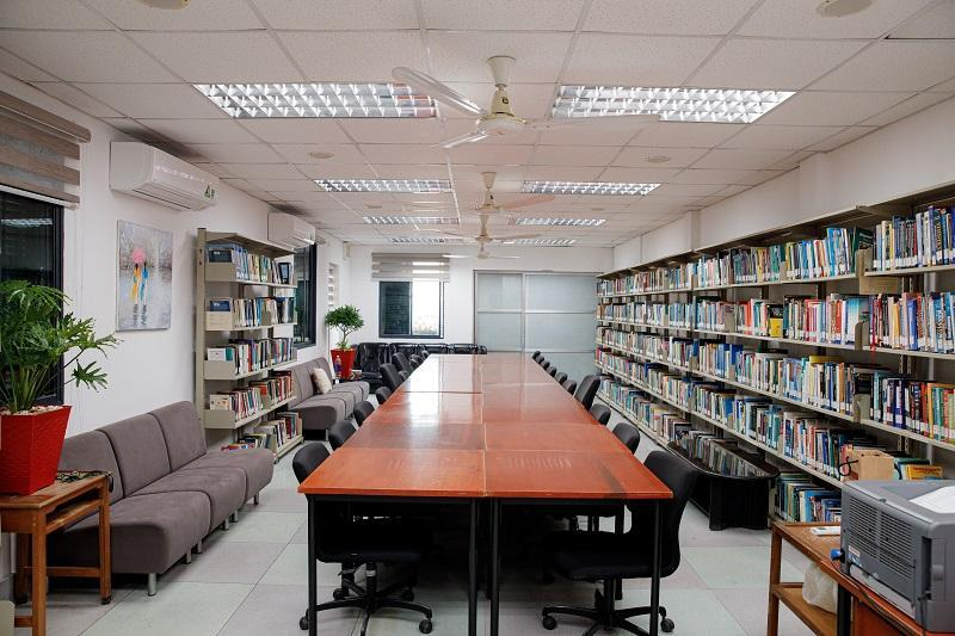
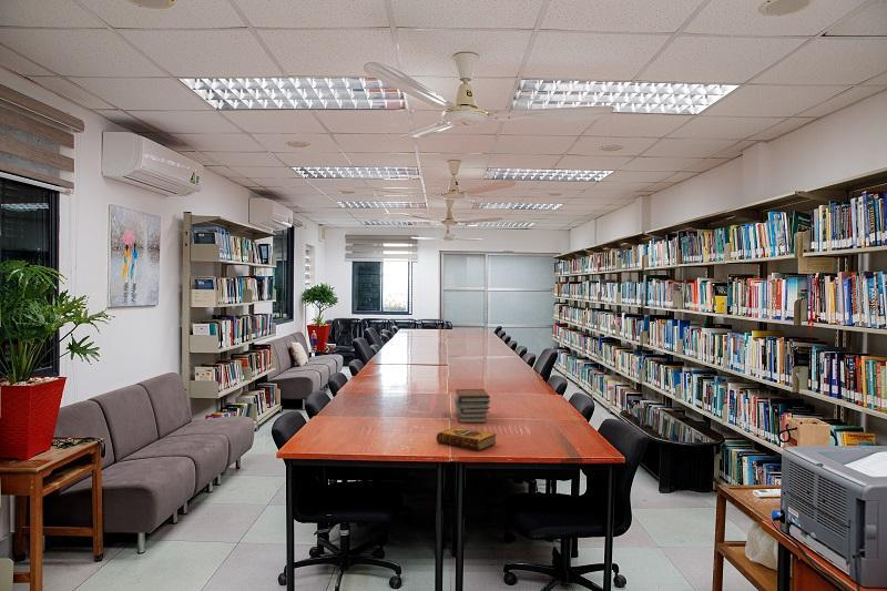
+ book stack [453,388,491,424]
+ hardback book [436,426,498,451]
